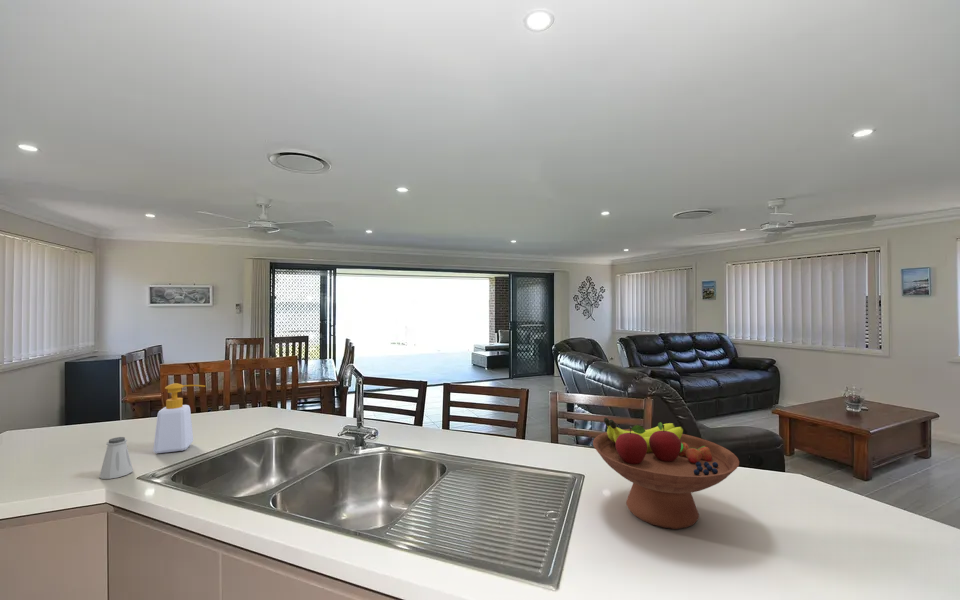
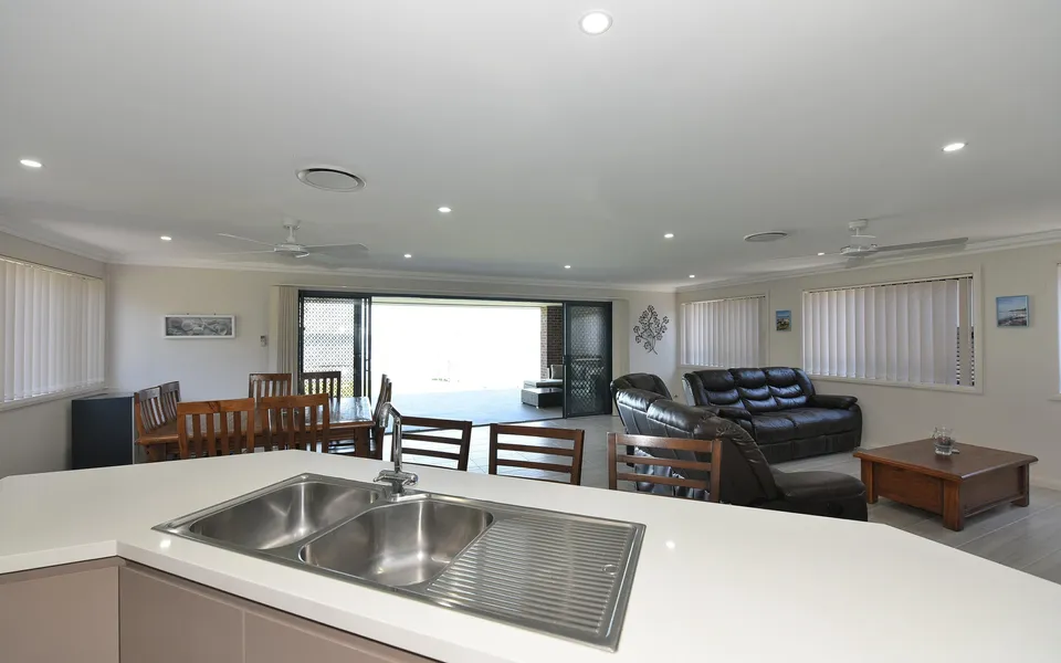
- fruit bowl [592,417,740,530]
- soap bottle [152,382,206,454]
- saltshaker [98,436,134,480]
